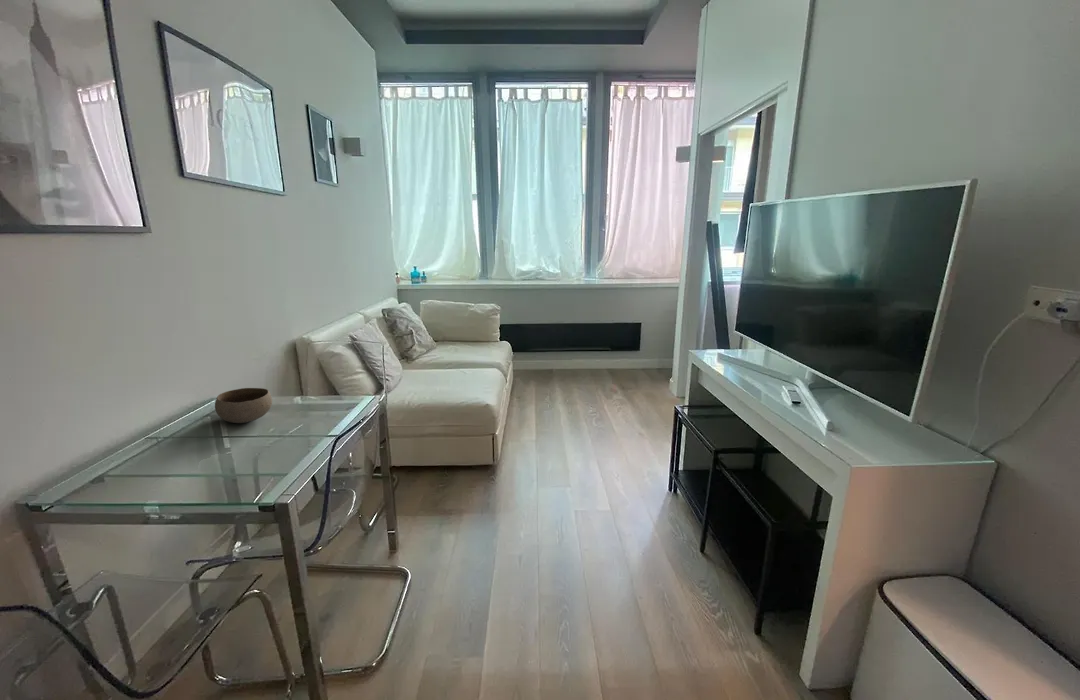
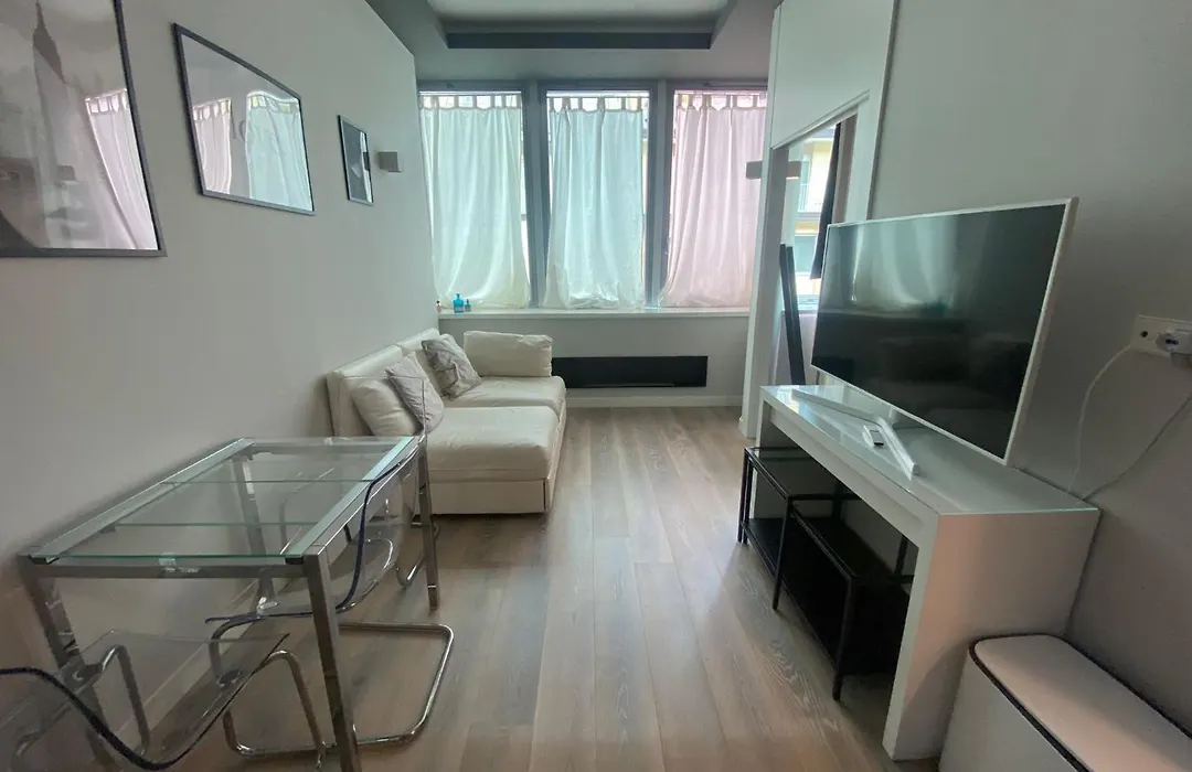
- bowl [214,387,273,424]
